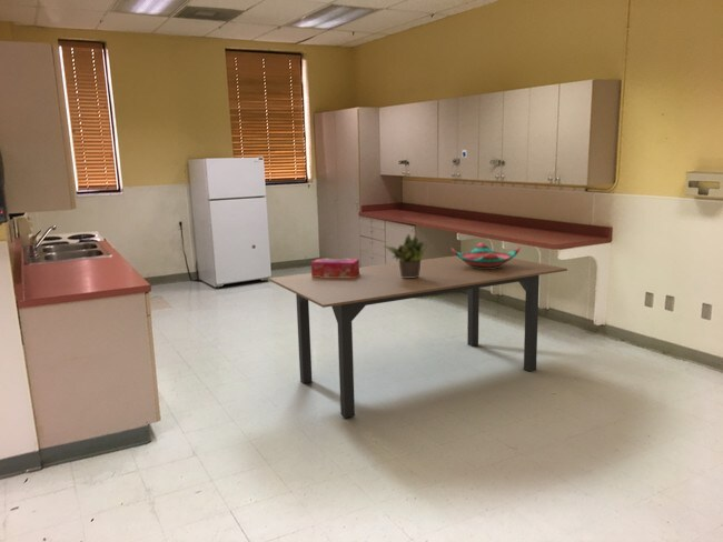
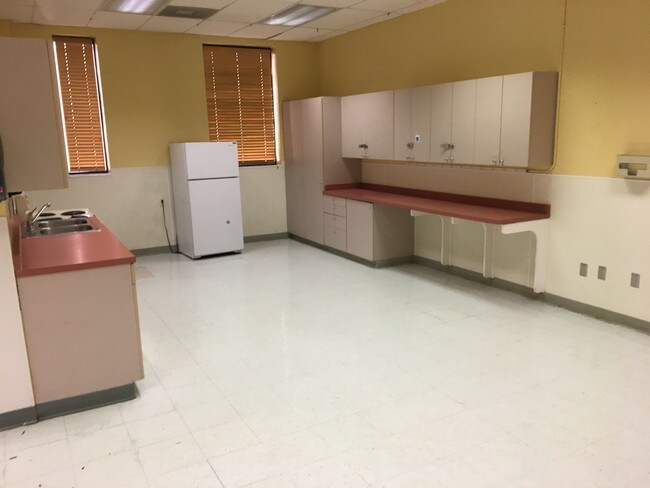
- decorative bowl [450,241,522,269]
- potted plant [384,232,429,278]
- dining table [268,254,568,419]
- tissue box [310,258,360,278]
